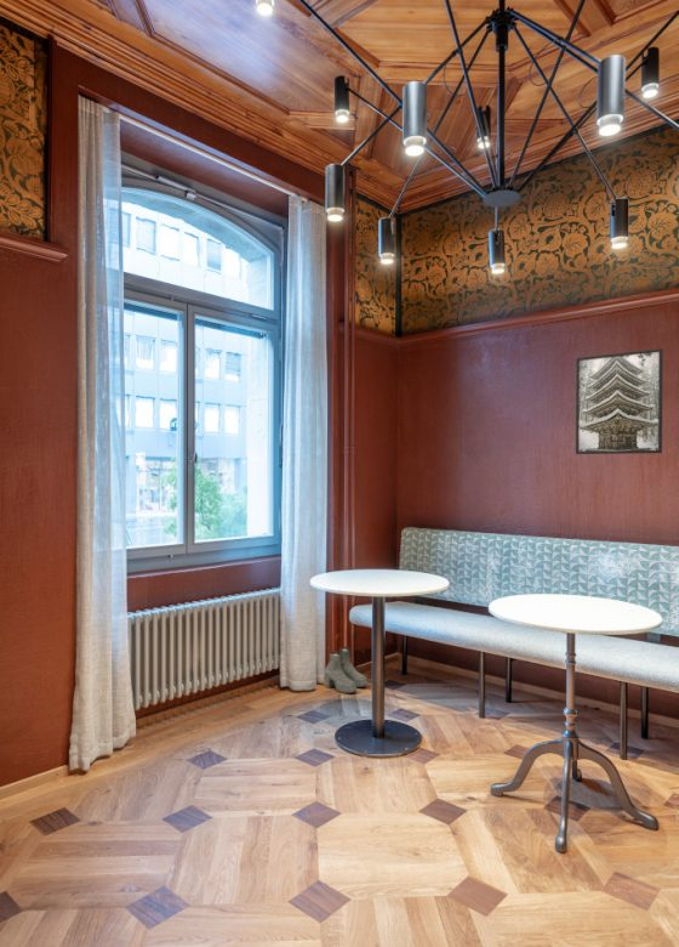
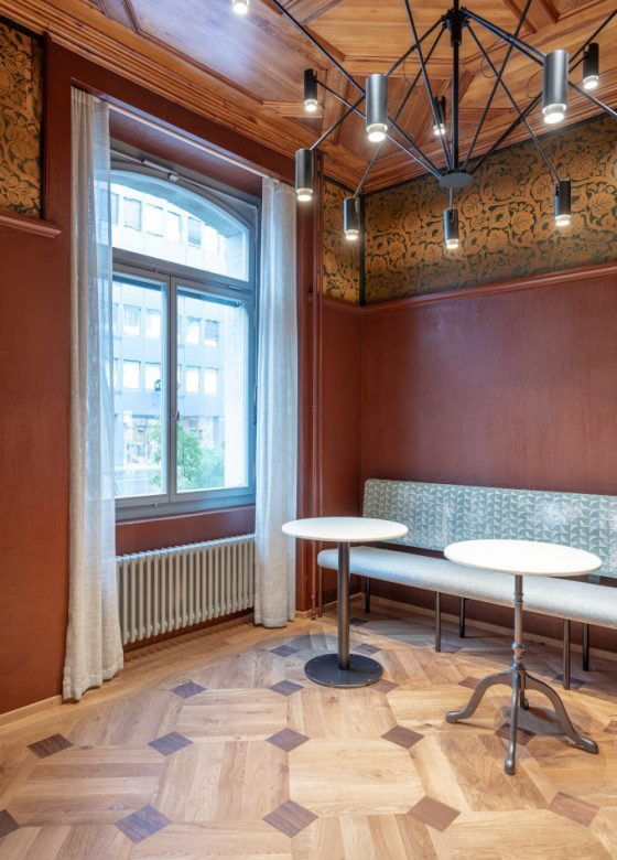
- boots [324,646,369,694]
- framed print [575,347,664,455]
